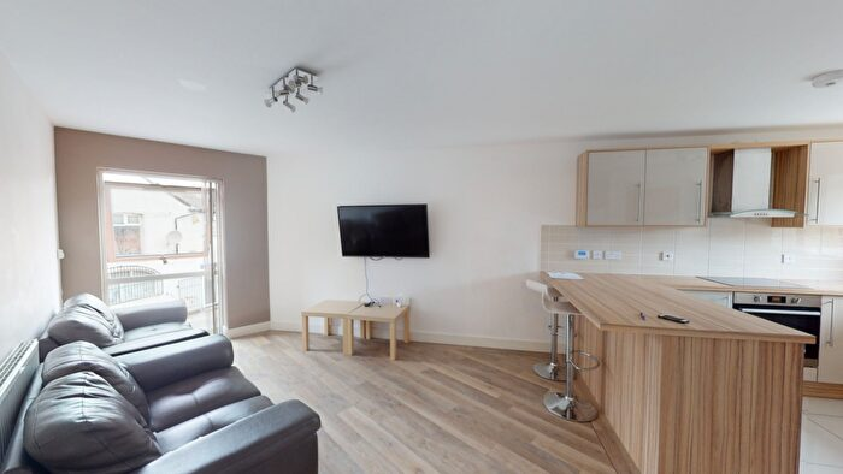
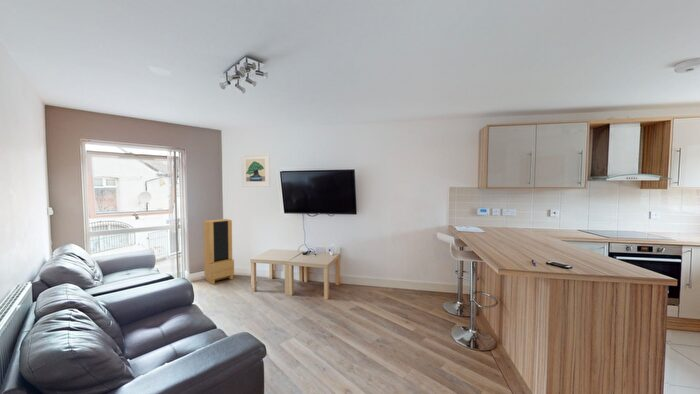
+ storage cabinet [202,218,235,285]
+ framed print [240,152,271,187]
